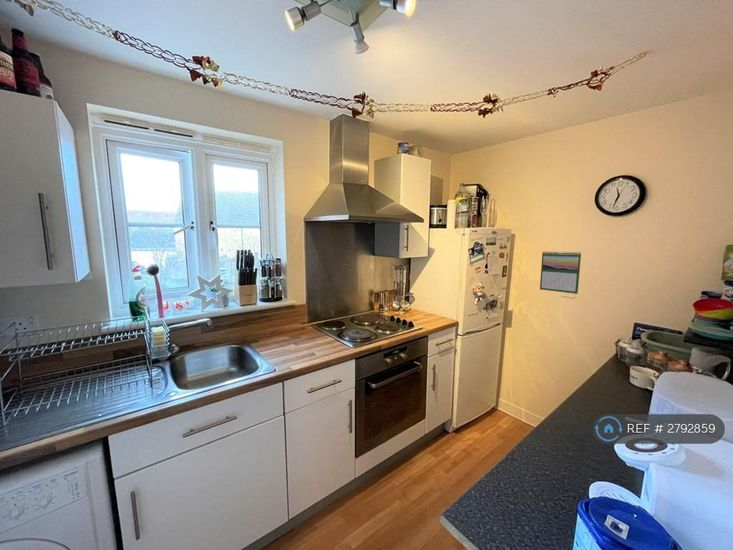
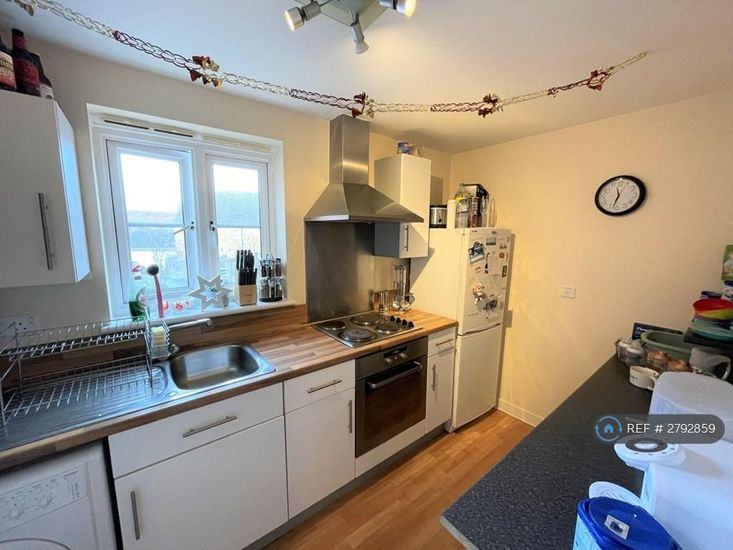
- calendar [539,250,582,295]
